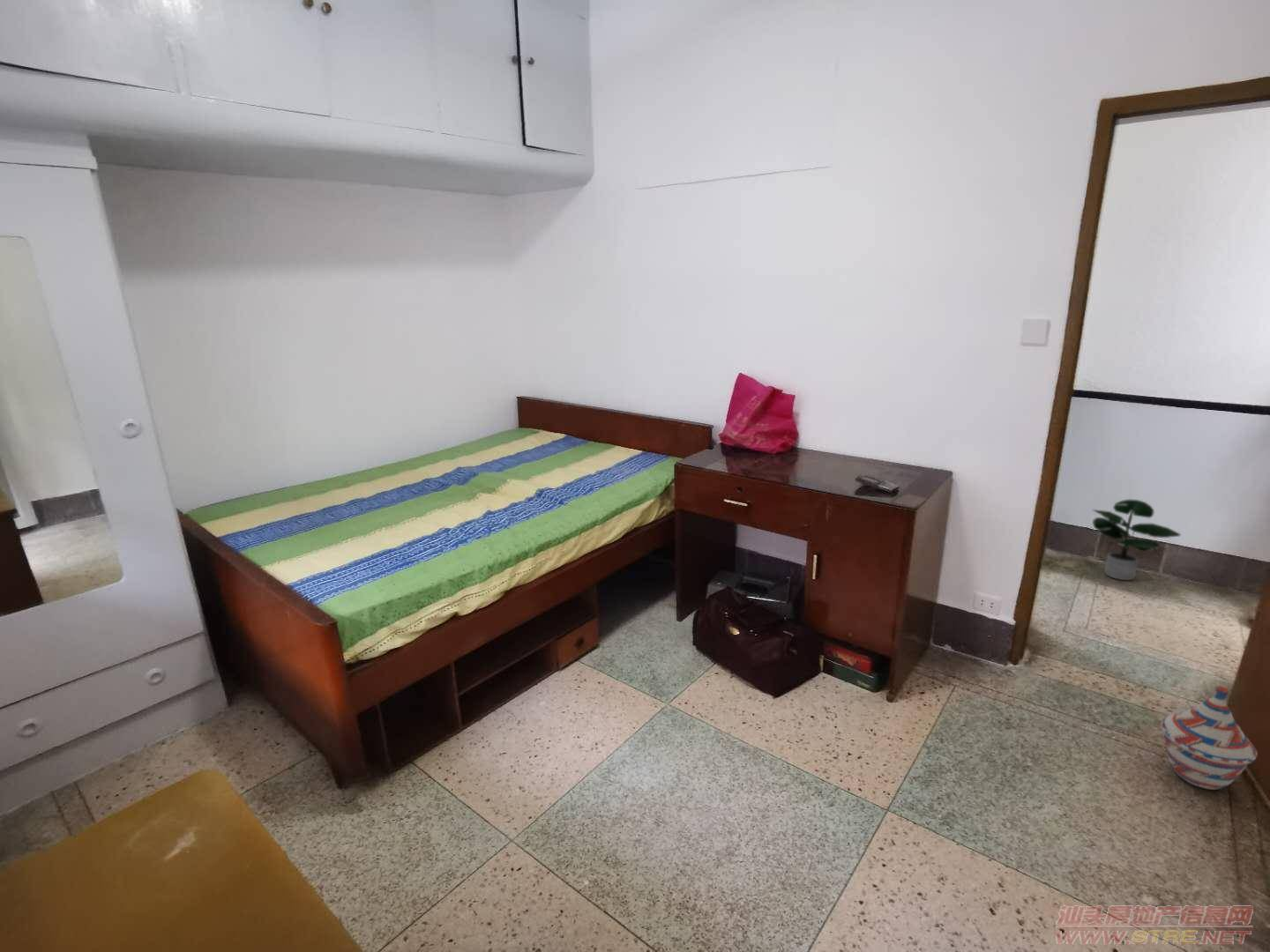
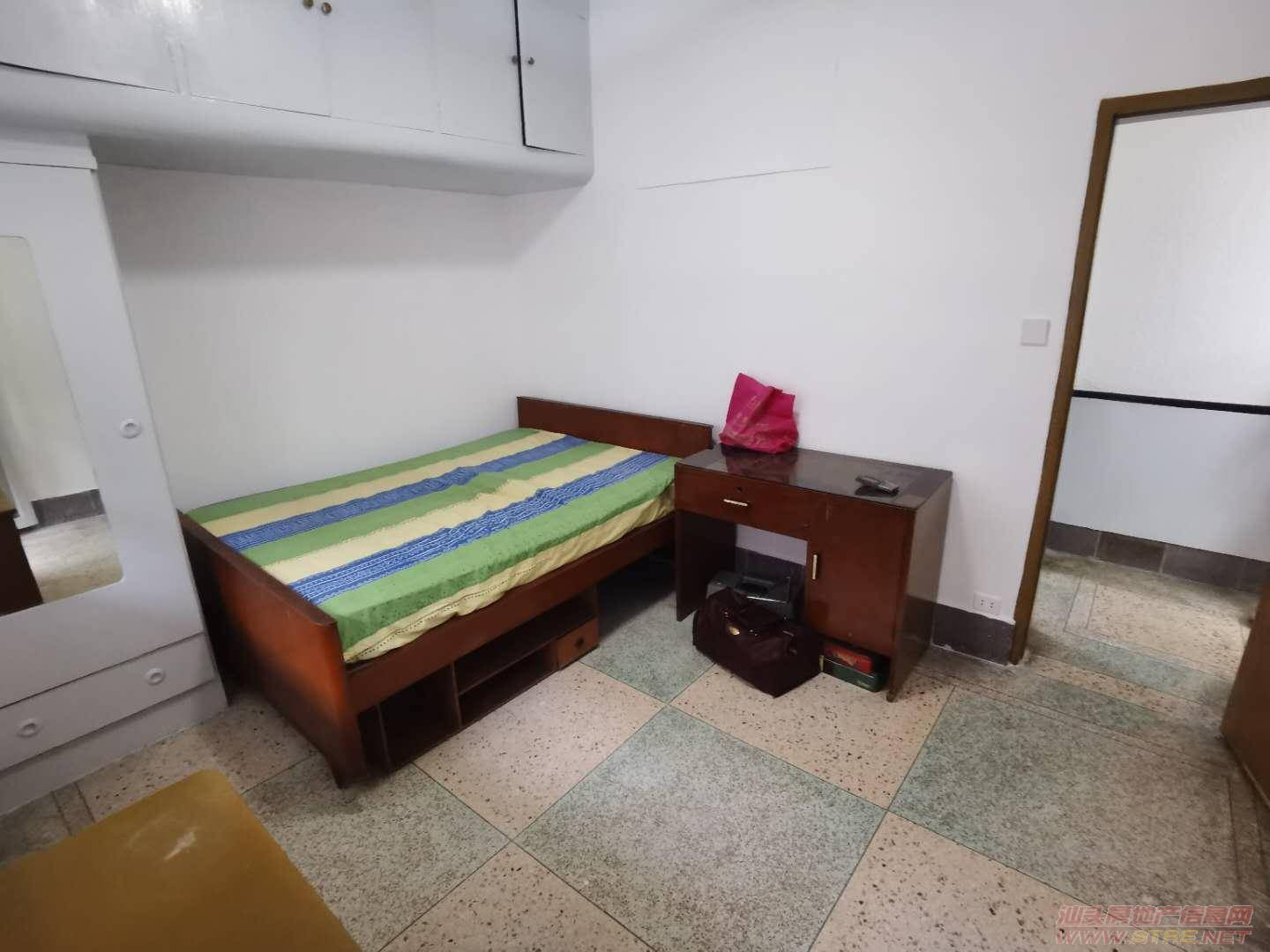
- potted plant [1092,498,1182,581]
- woven basket [1160,685,1259,791]
